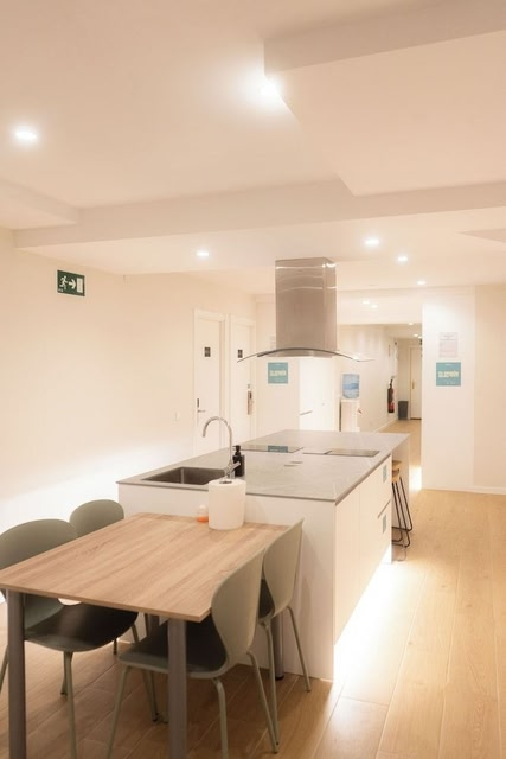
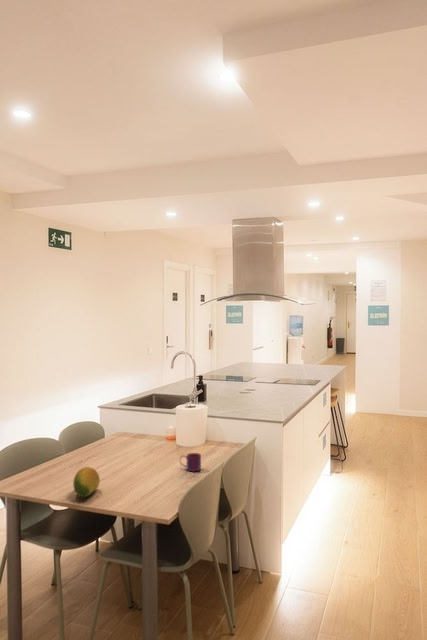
+ mug [179,452,202,473]
+ fruit [72,466,101,498]
